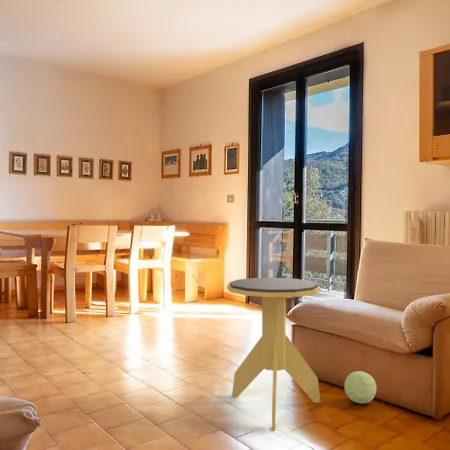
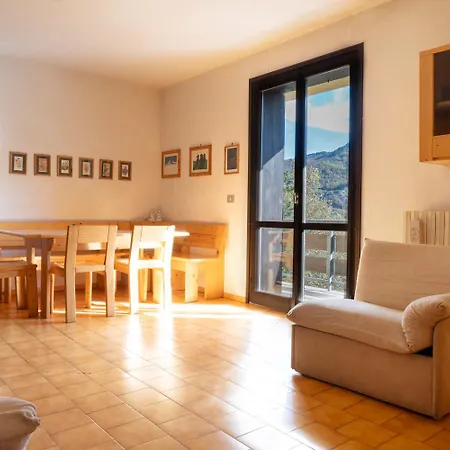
- side table [226,277,322,432]
- plush toy [343,370,377,404]
